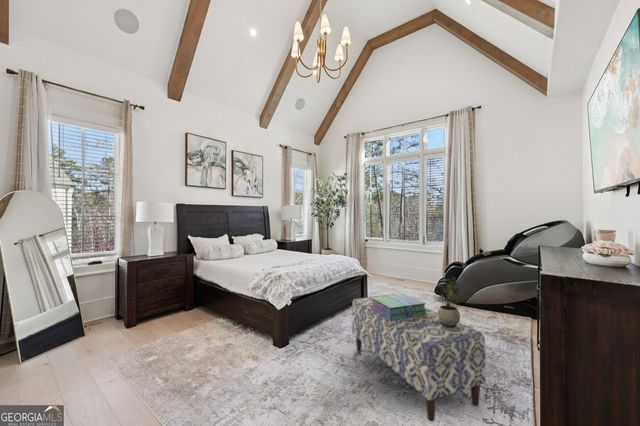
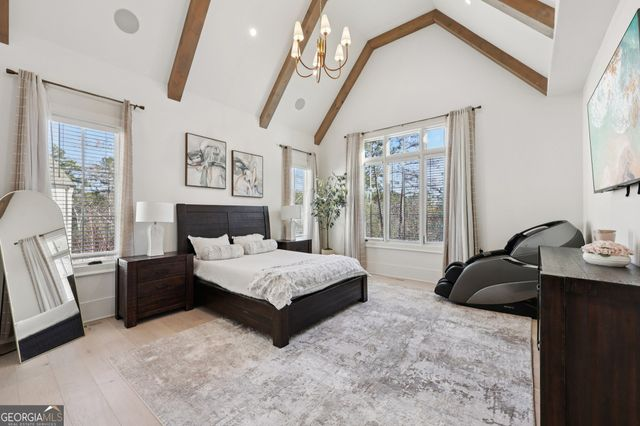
- stack of books [371,294,428,321]
- bench [351,293,487,423]
- potted plant [437,276,461,328]
